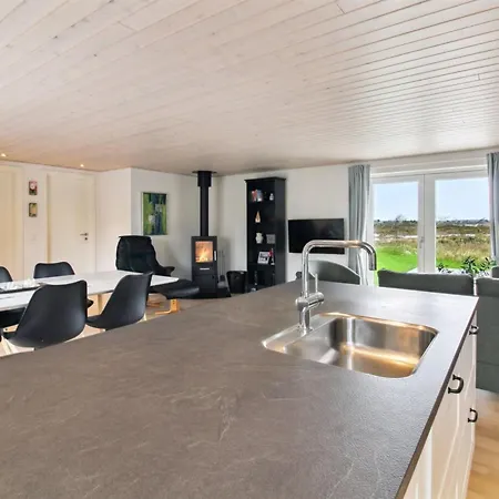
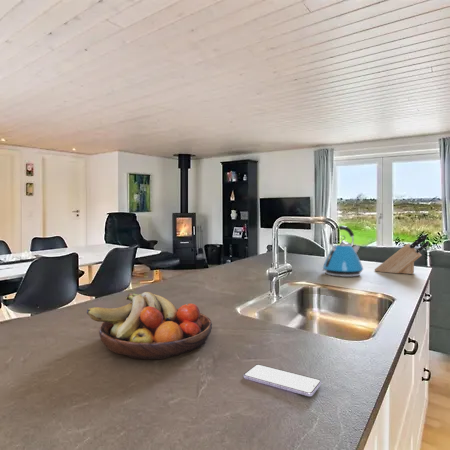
+ fruit bowl [86,291,213,360]
+ kettle [321,225,364,278]
+ knife block [373,234,430,275]
+ smartphone [243,363,322,397]
